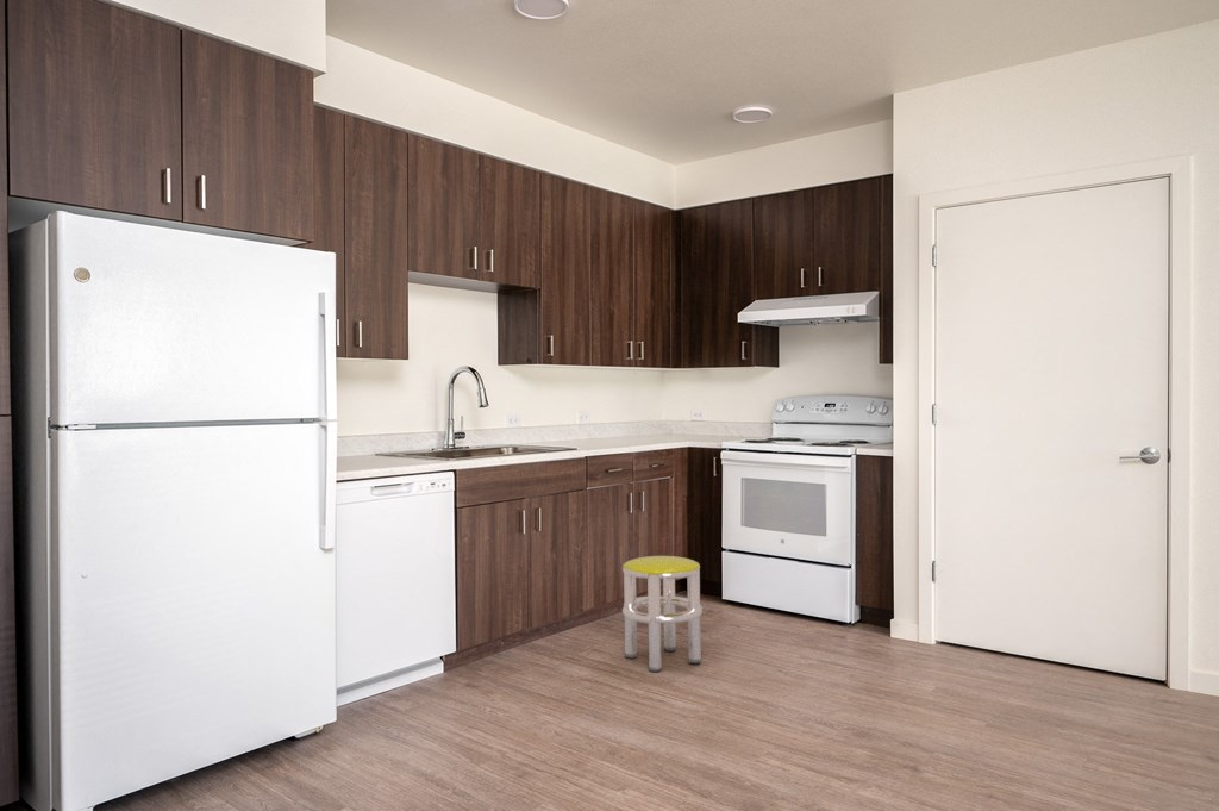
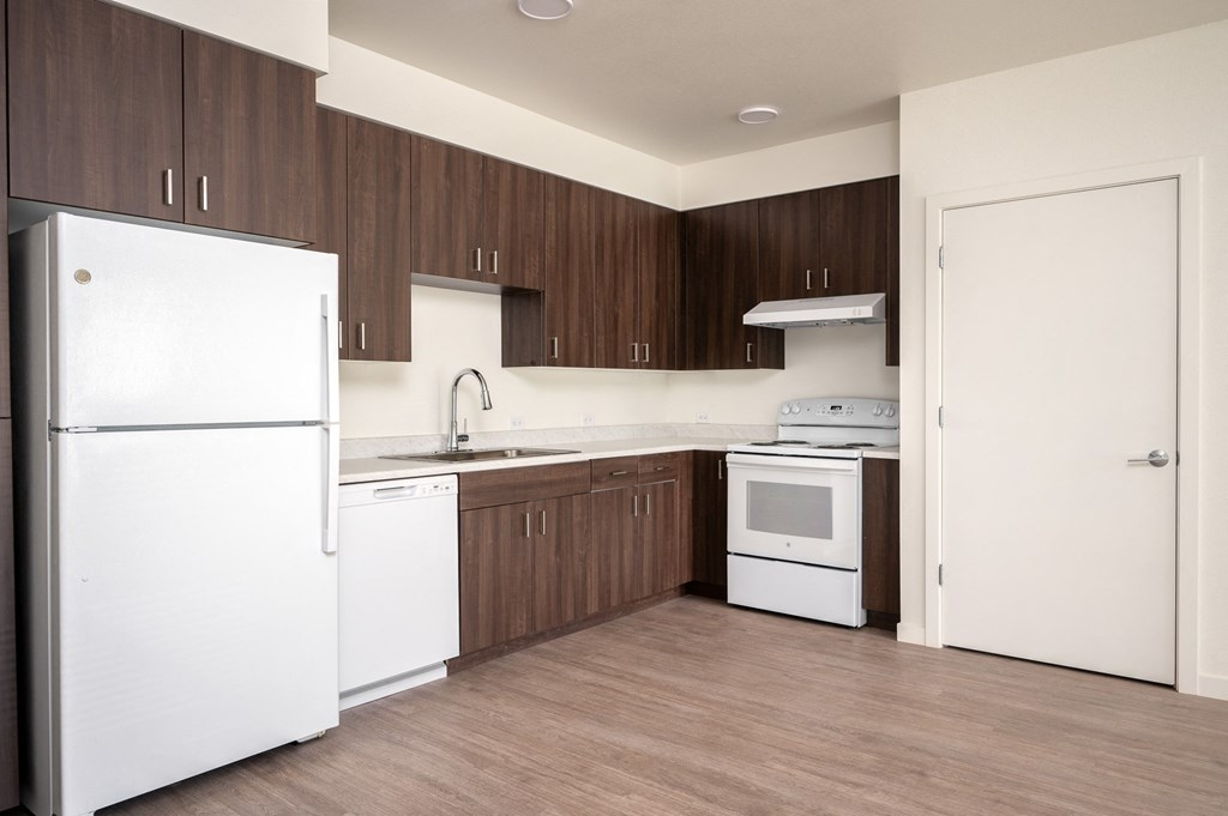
- stool [621,555,704,673]
